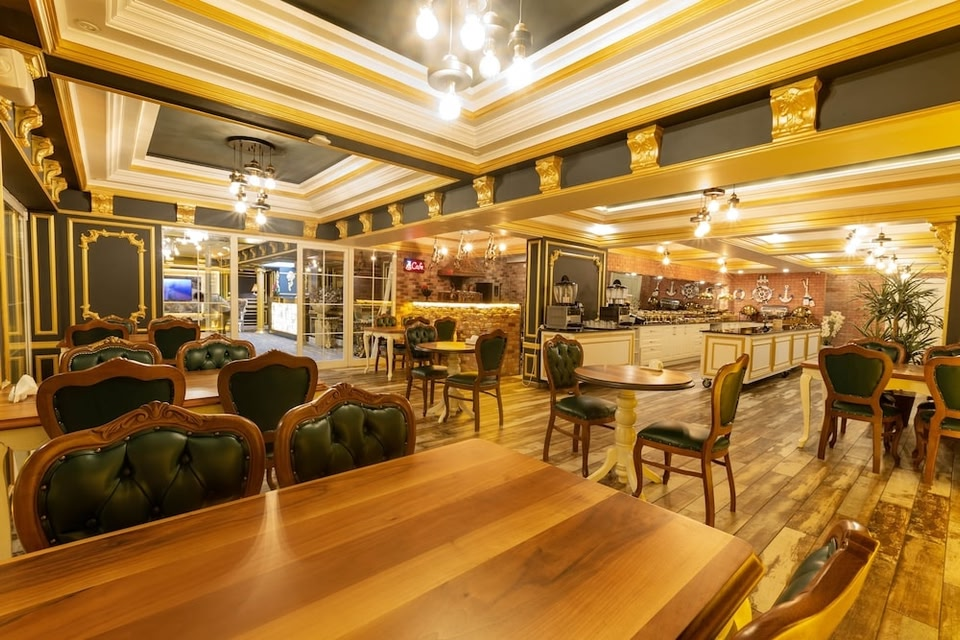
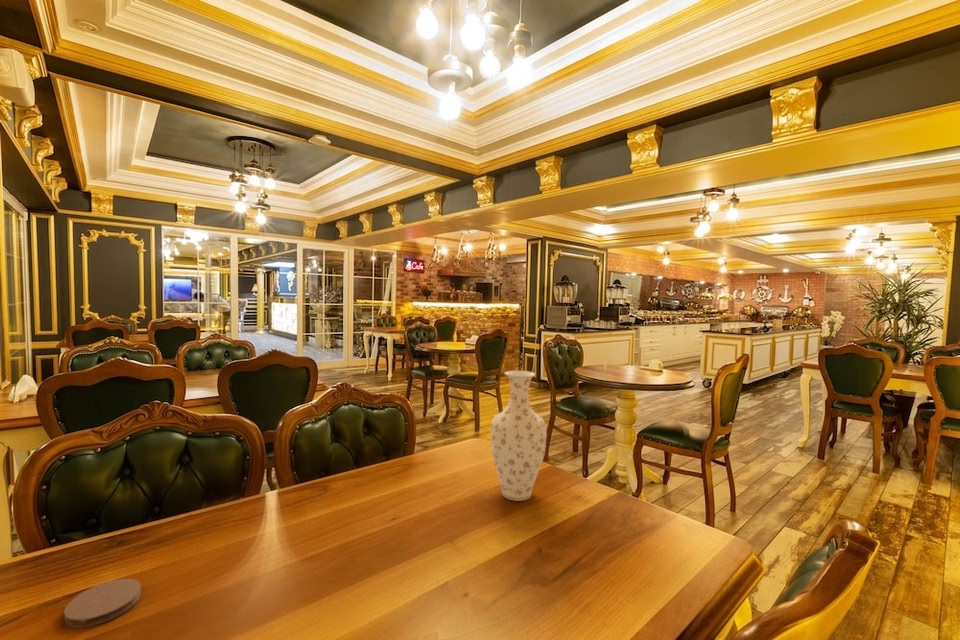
+ coaster [63,578,142,629]
+ vase [489,370,548,502]
